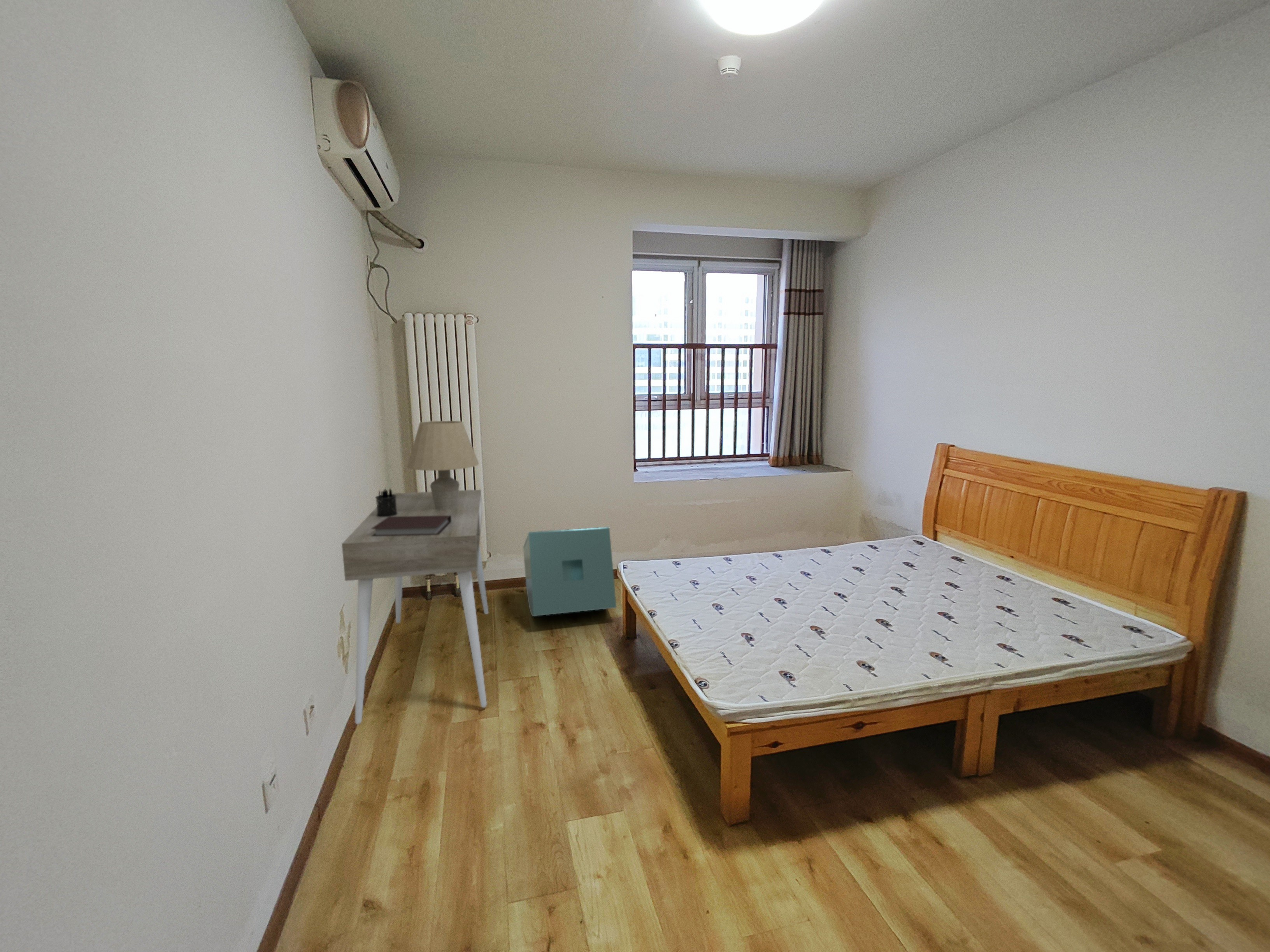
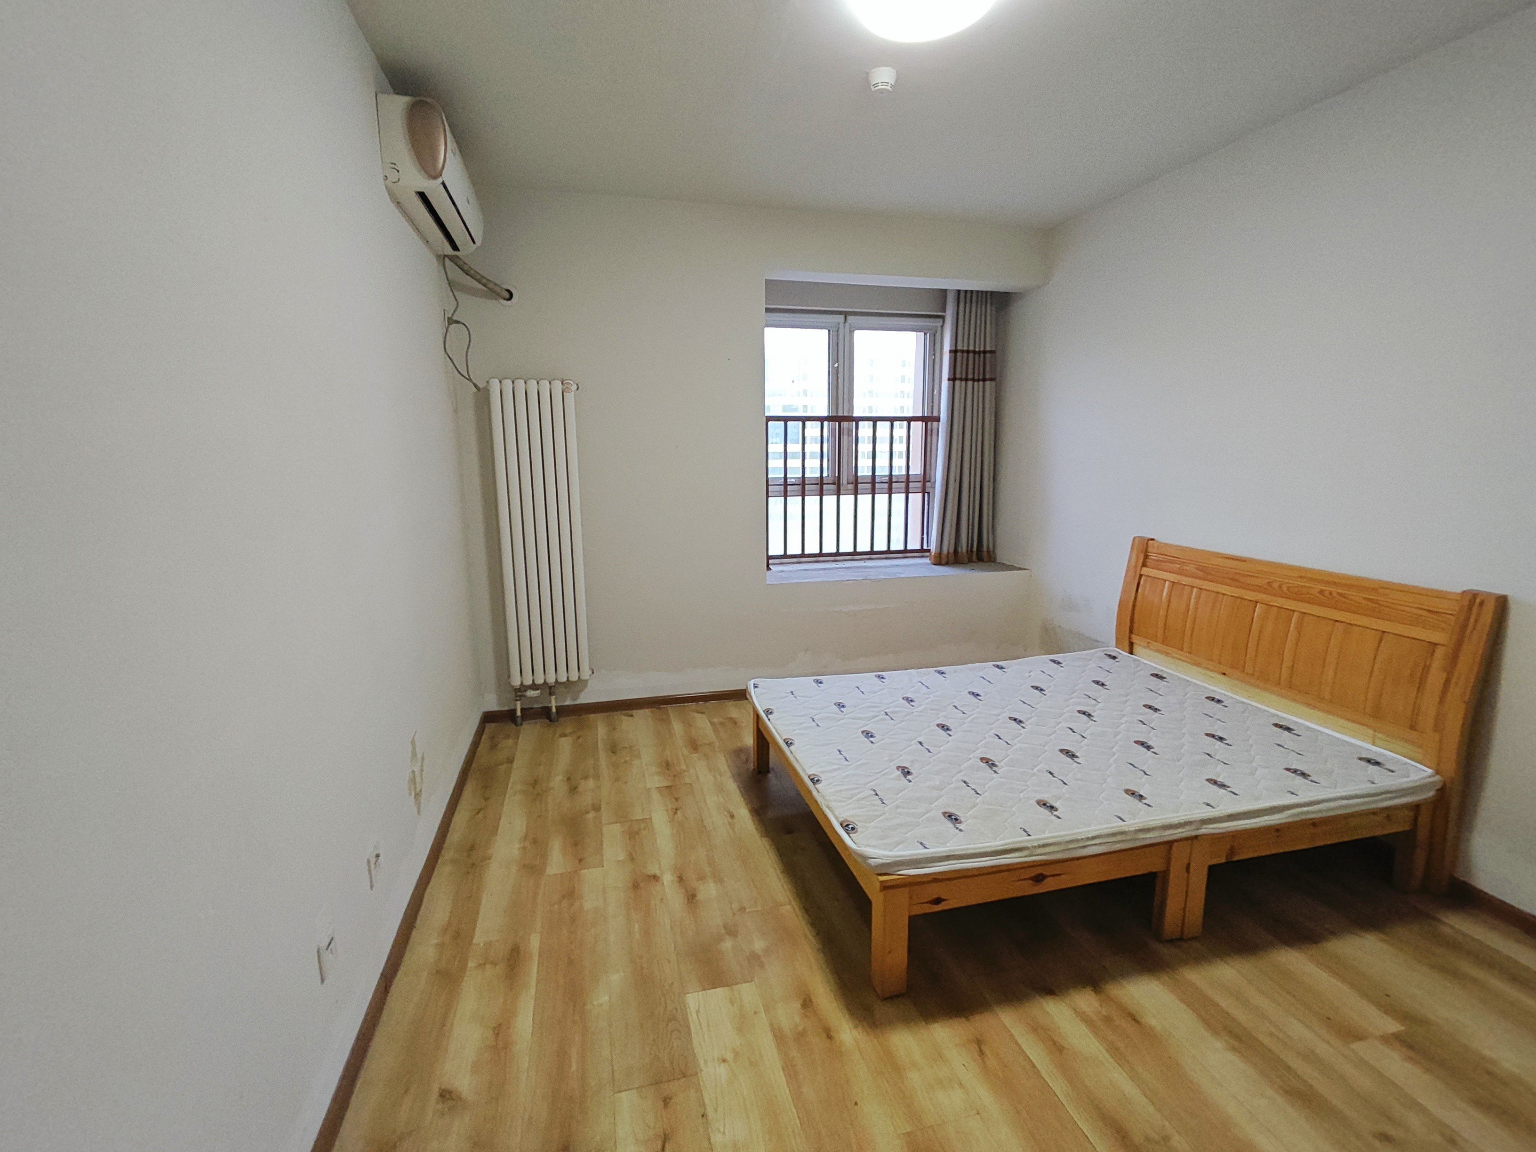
- desk [341,489,489,725]
- notebook [371,516,451,536]
- pen holder [375,487,397,517]
- table lamp [407,420,479,510]
- air purifier [523,527,617,617]
